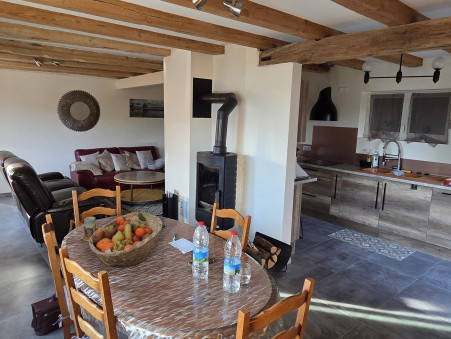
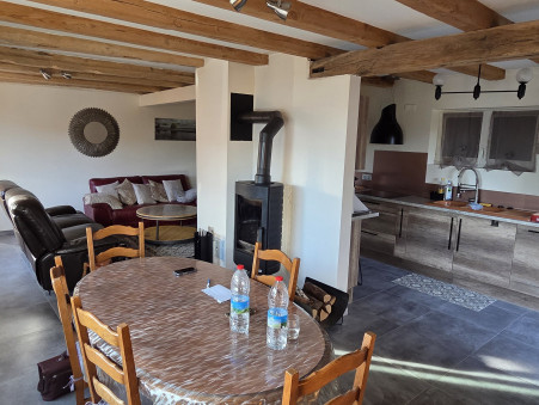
- fruit basket [88,211,163,268]
- mug [76,216,100,242]
